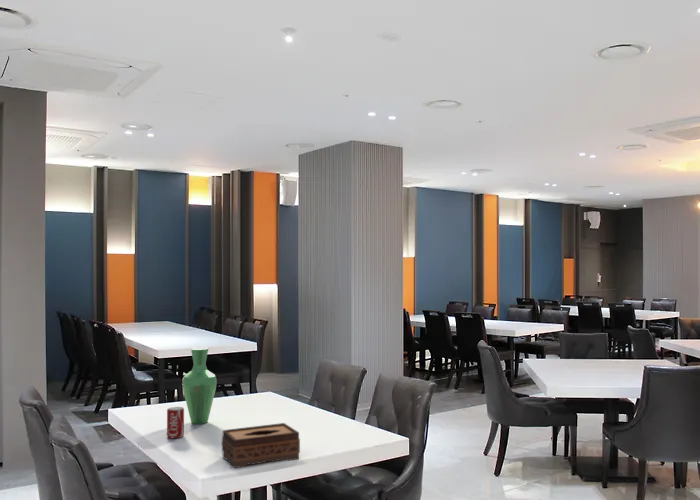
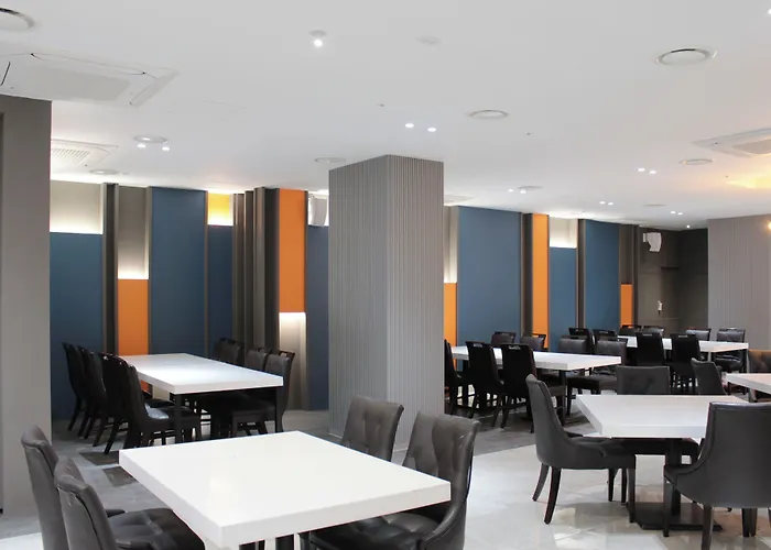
- vase [181,346,218,425]
- tissue box [221,422,301,469]
- beverage can [166,406,185,439]
